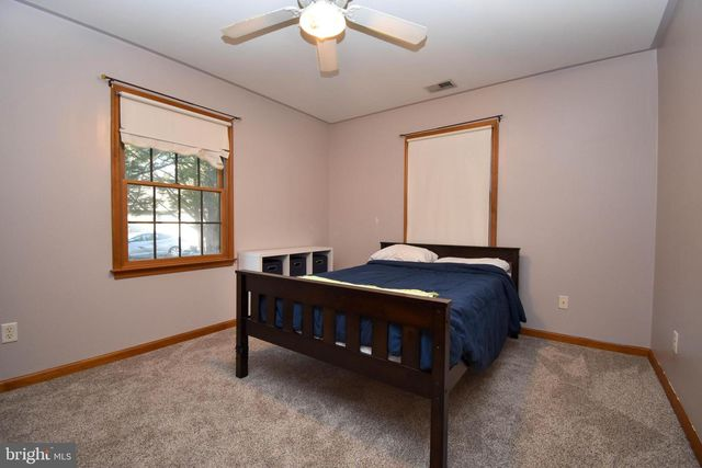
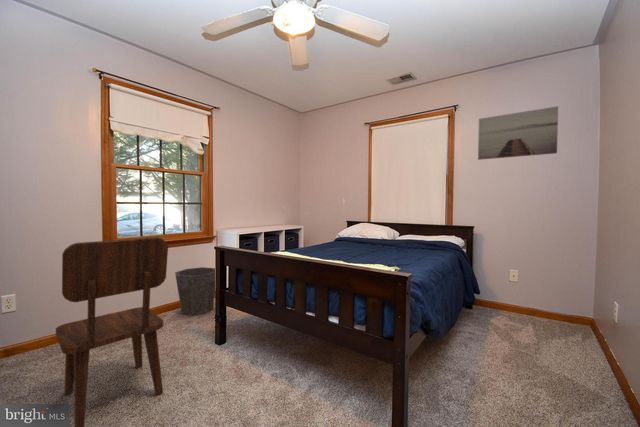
+ dining chair [55,236,169,427]
+ wall art [477,105,559,161]
+ waste bin [174,266,216,317]
